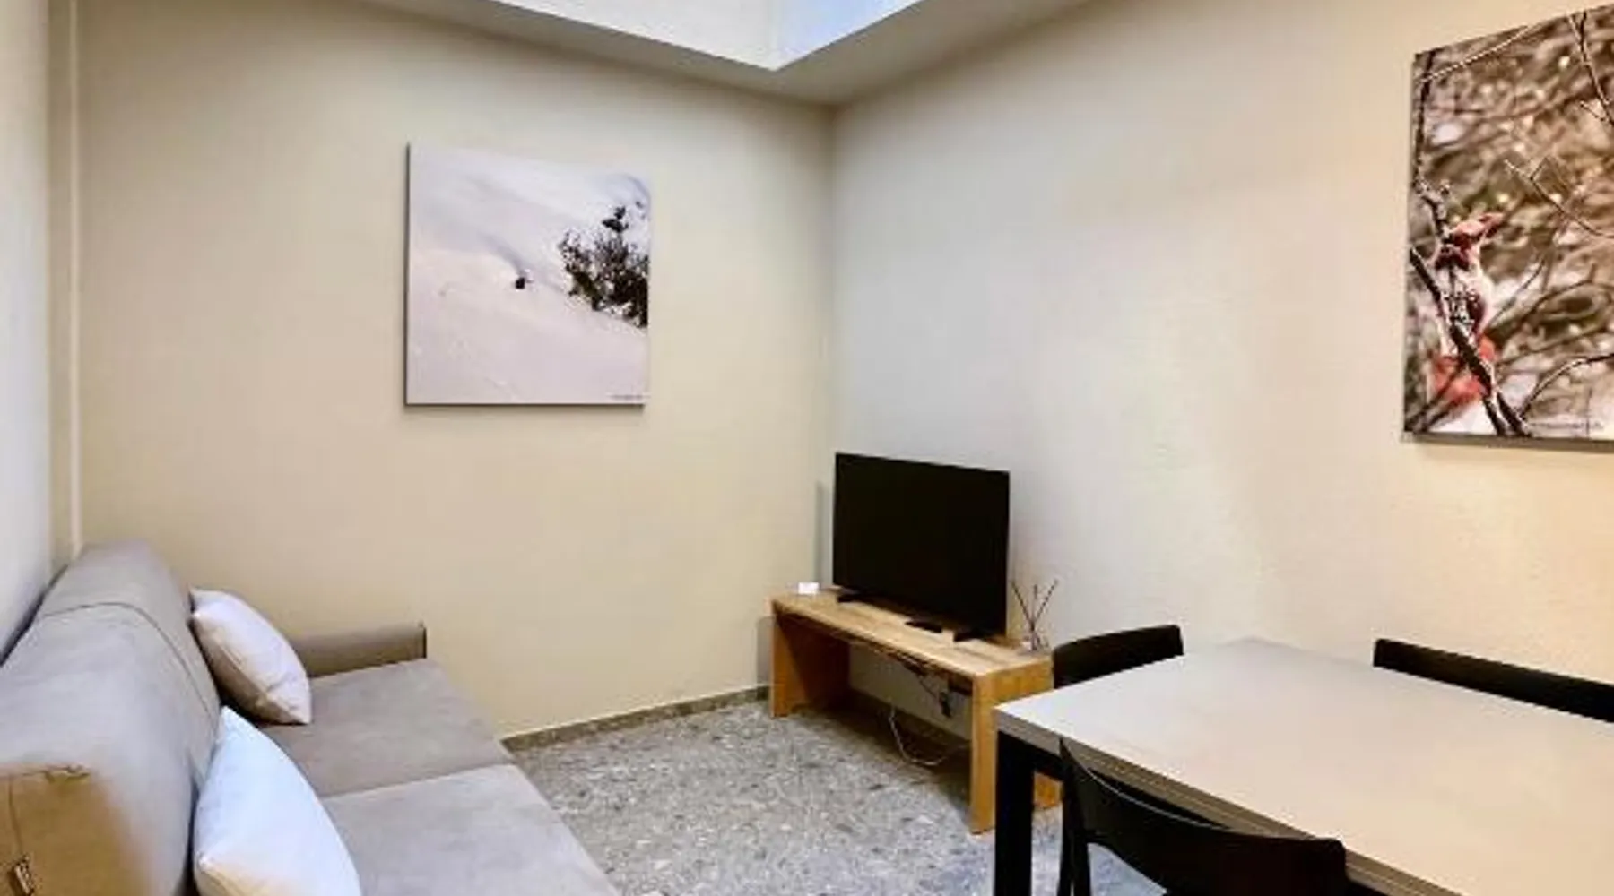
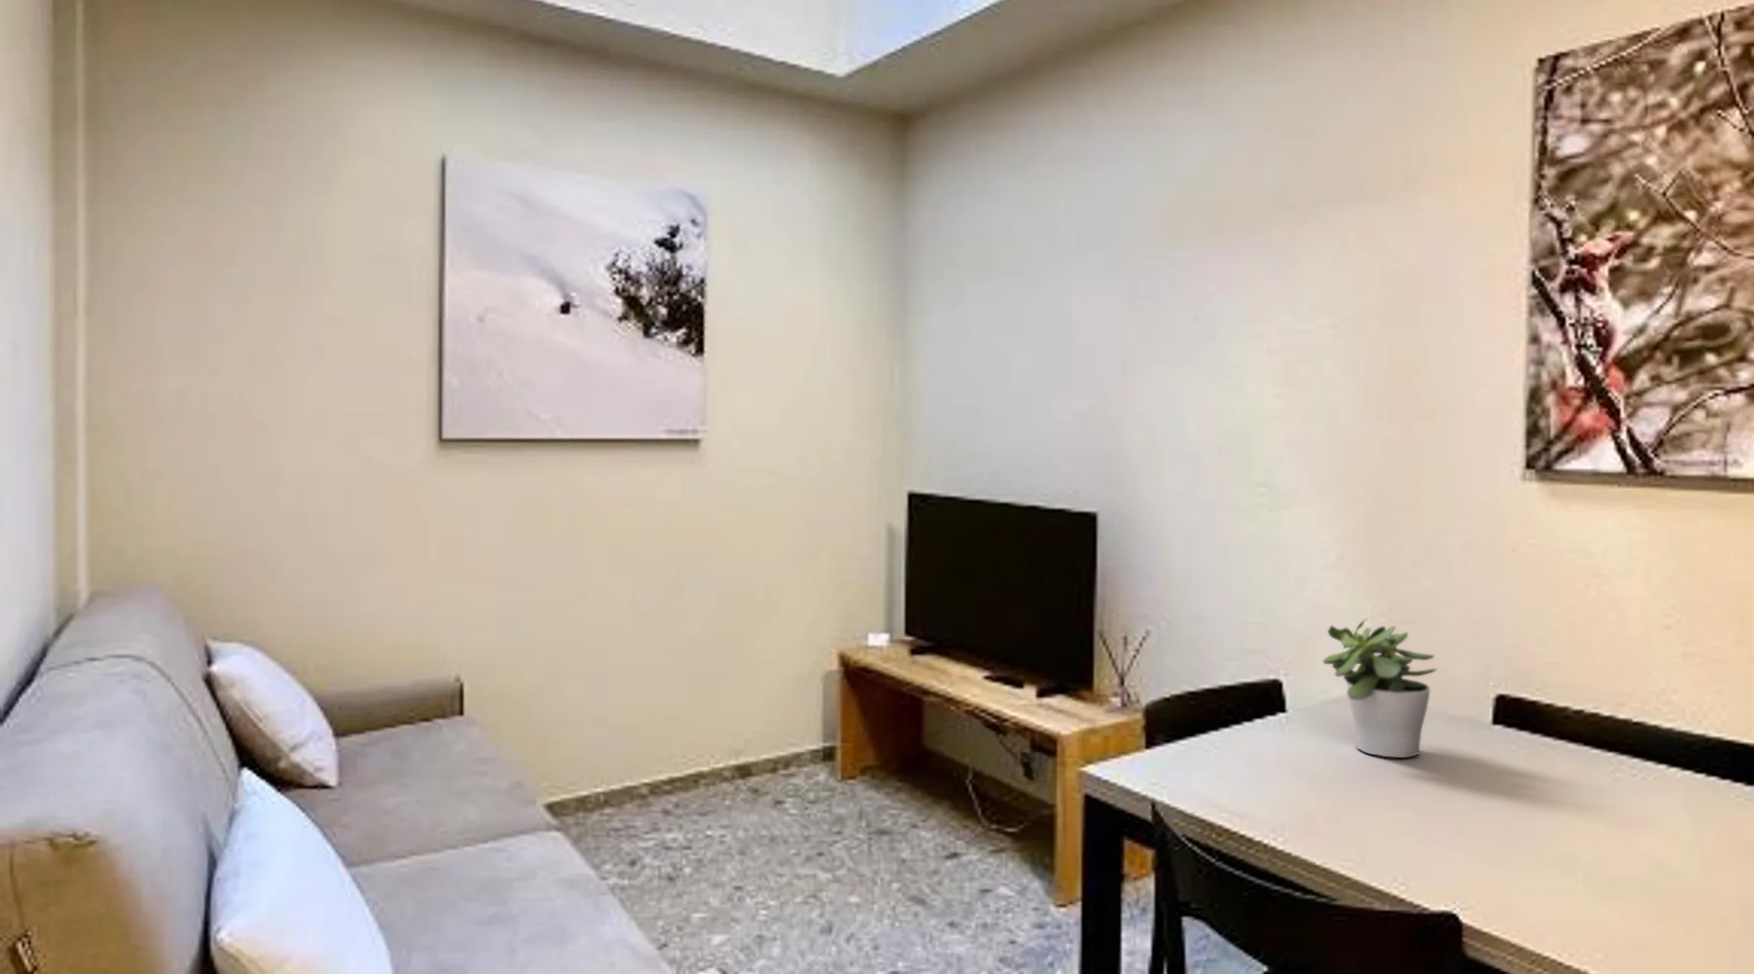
+ potted plant [1322,618,1437,759]
